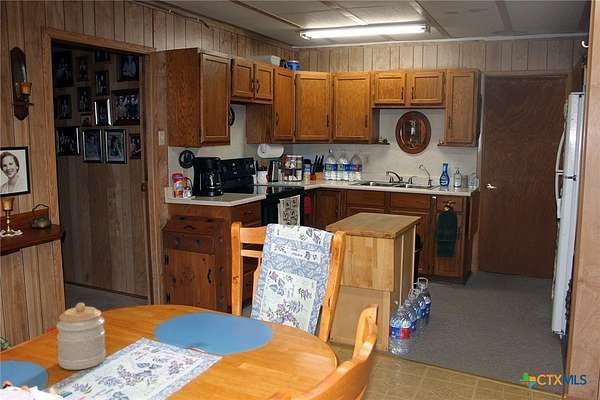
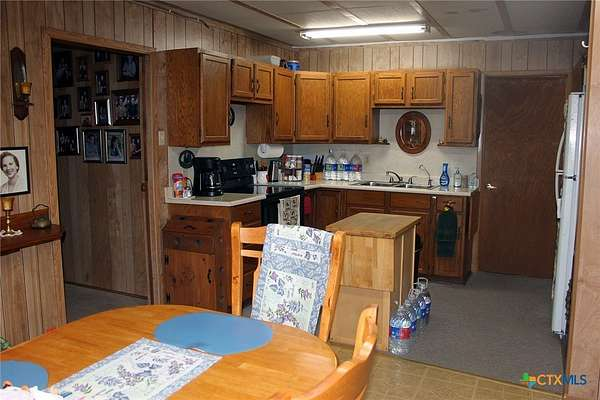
- jar [56,302,107,371]
